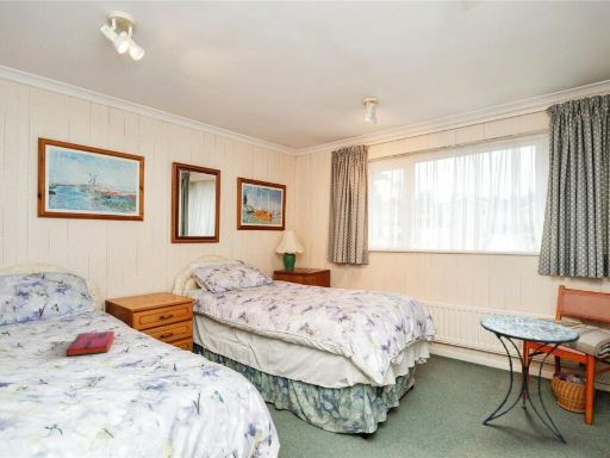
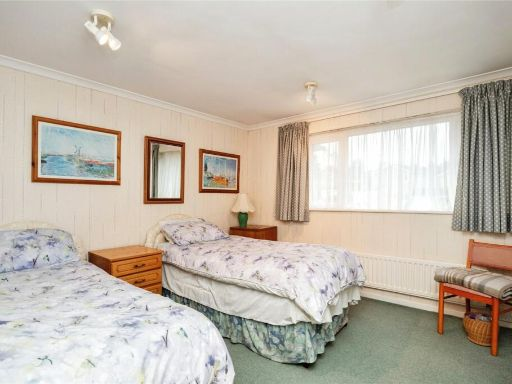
- side table [479,315,581,446]
- hardback book [66,330,116,357]
